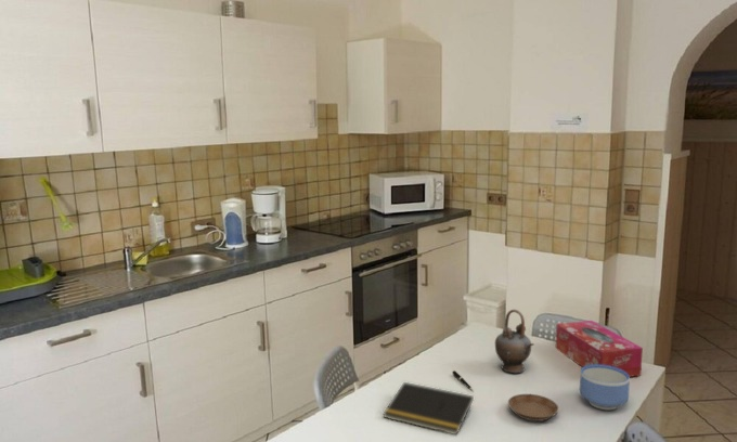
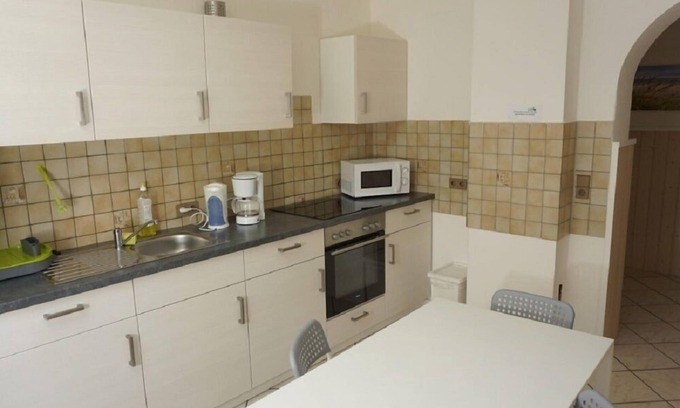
- bowl [579,364,631,411]
- tissue box [555,320,644,378]
- pen [451,369,475,392]
- notepad [383,381,475,435]
- saucer [507,393,559,422]
- teapot [494,309,534,374]
